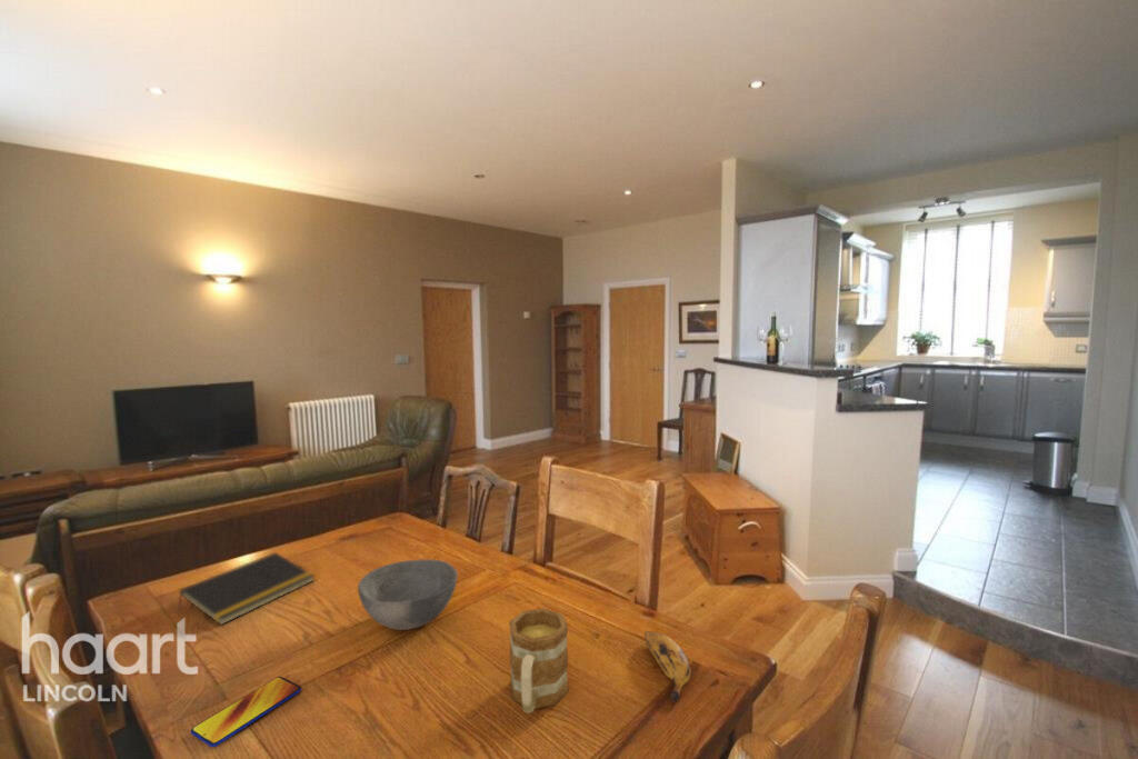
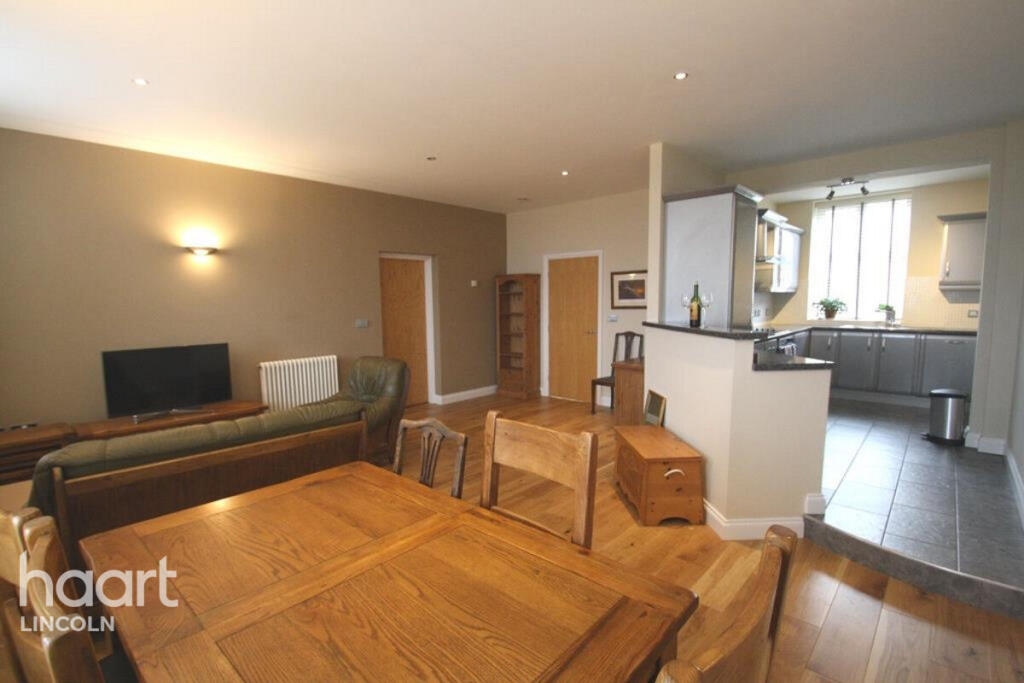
- smartphone [190,676,302,748]
- bowl [357,558,459,631]
- notepad [177,551,316,626]
- mug [508,607,569,715]
- banana [643,630,691,705]
